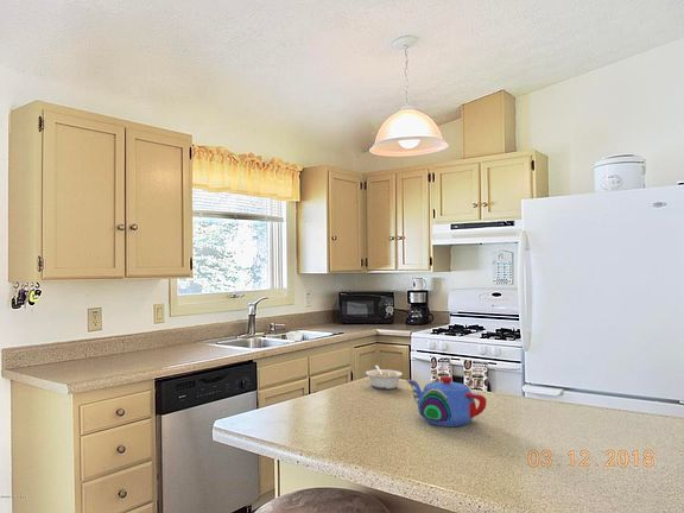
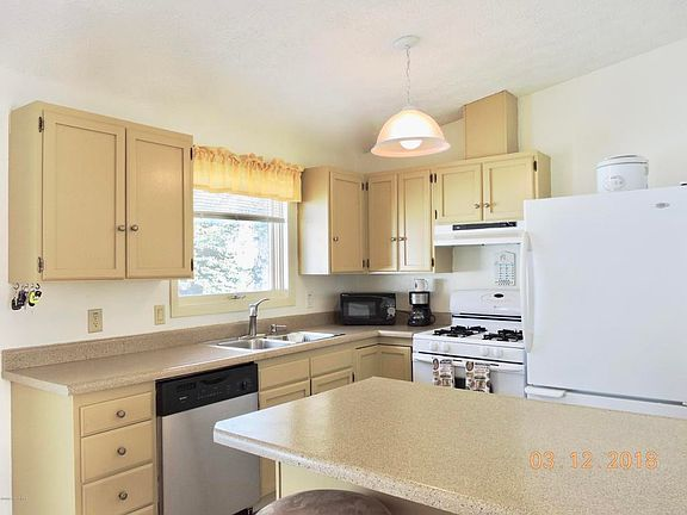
- legume [365,365,404,390]
- teapot [406,375,487,428]
